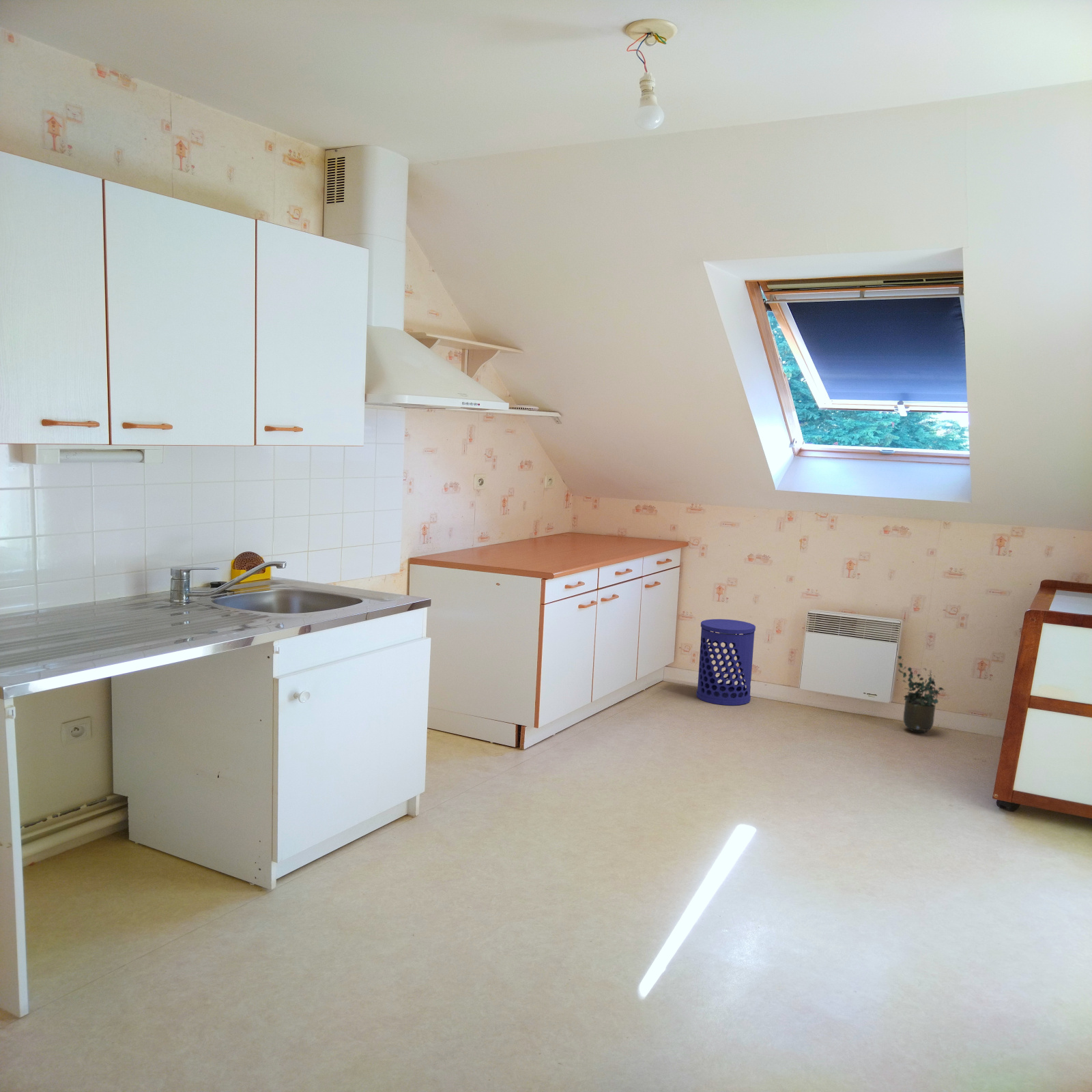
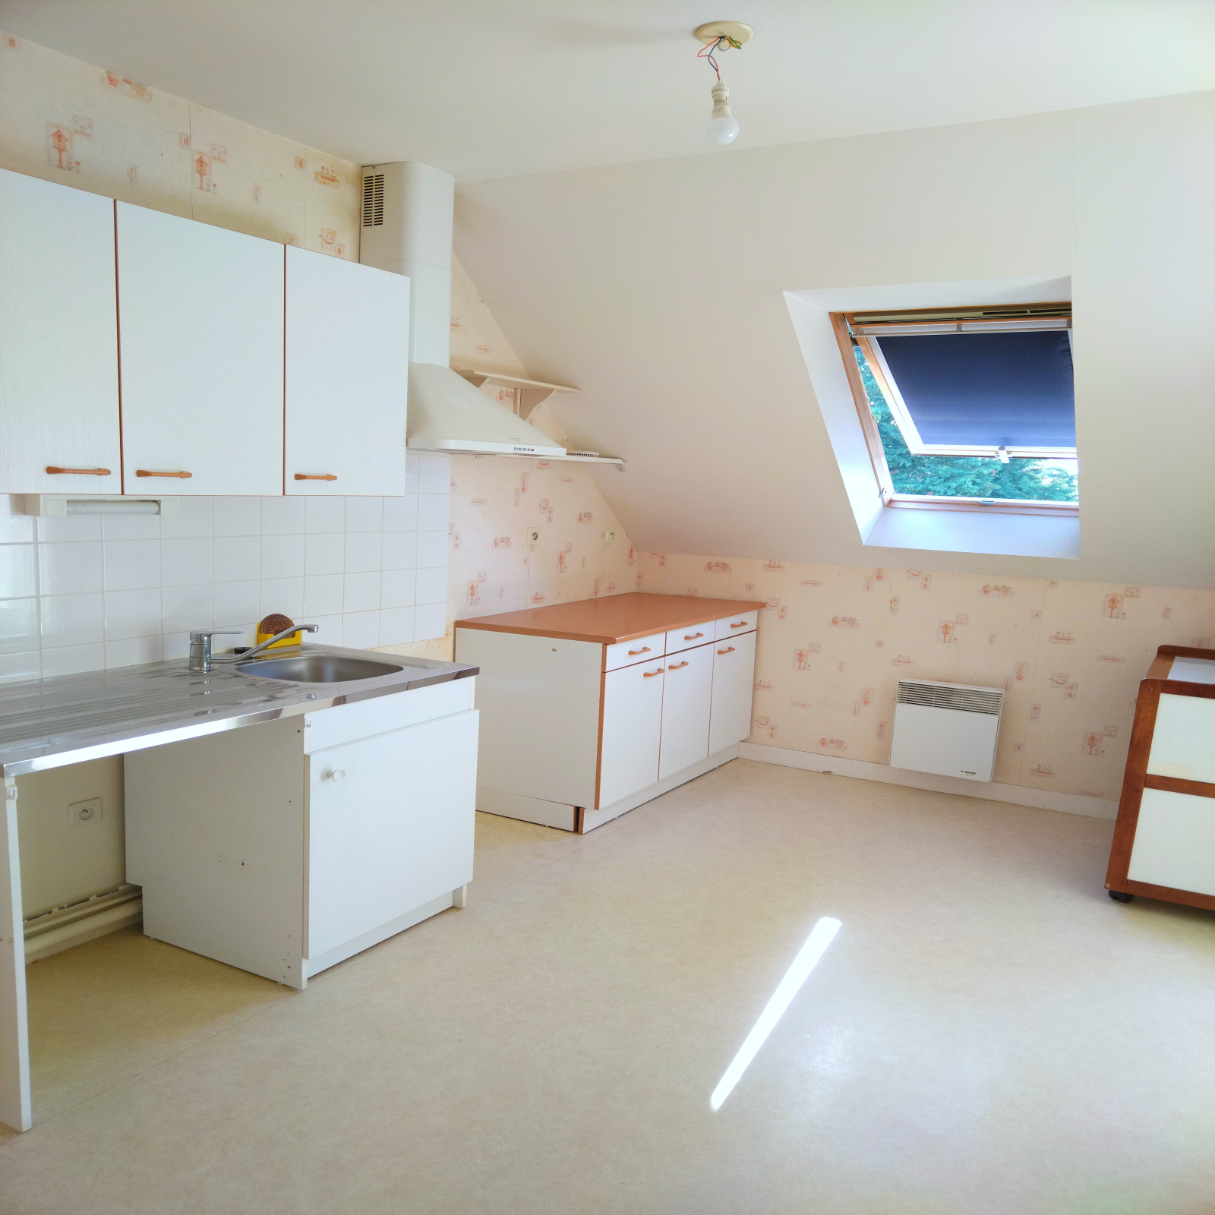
- waste bin [695,618,756,706]
- potted plant [897,655,944,734]
